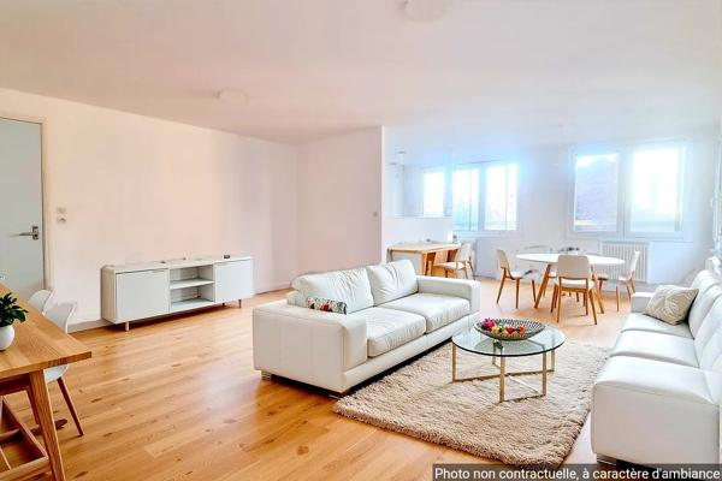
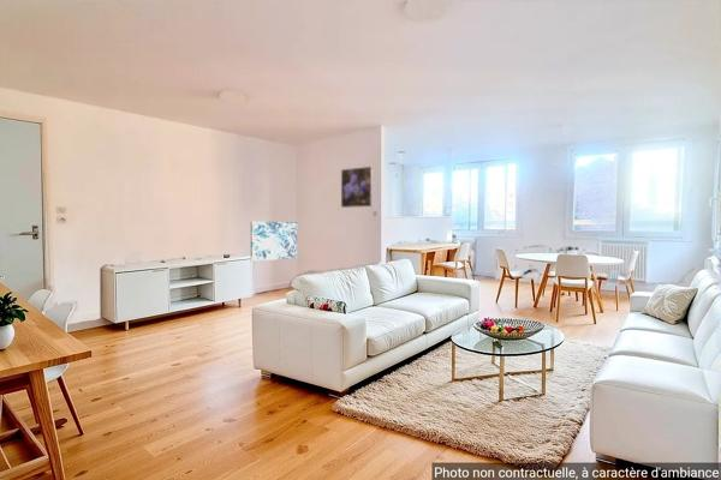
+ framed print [340,166,374,209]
+ wall art [250,221,298,263]
